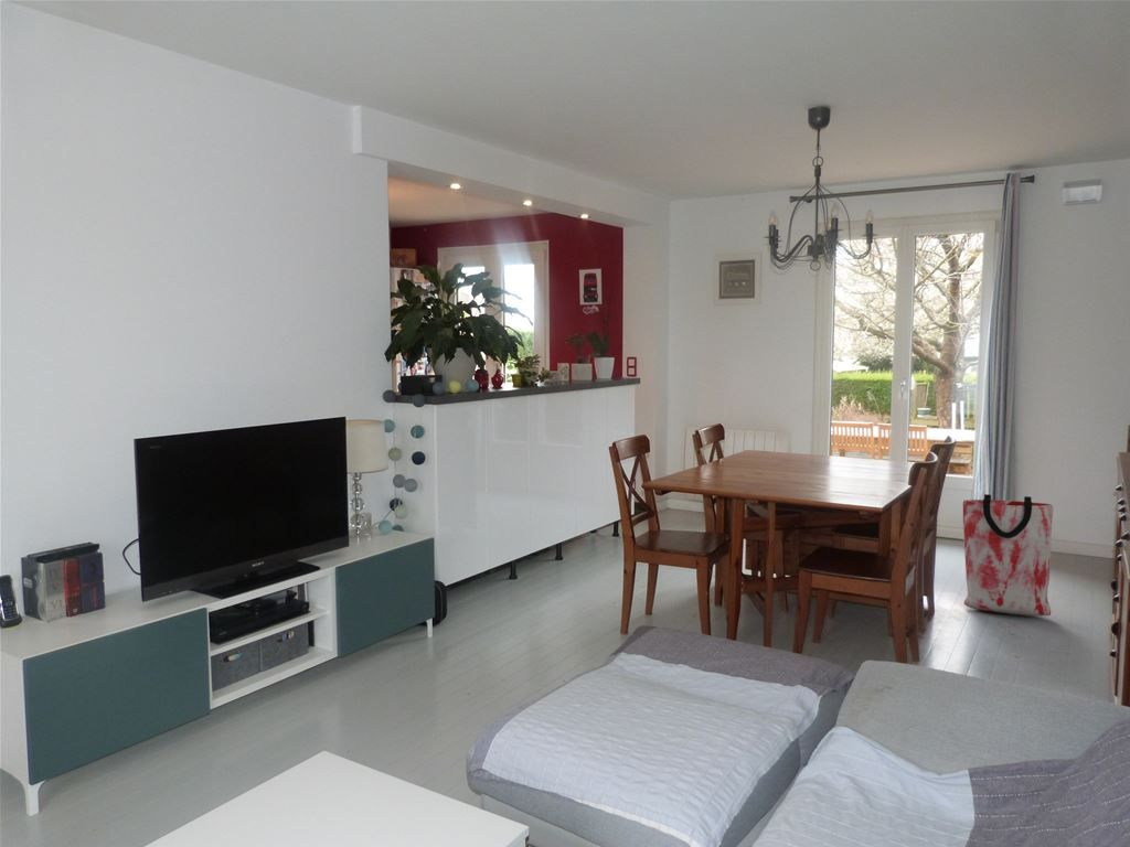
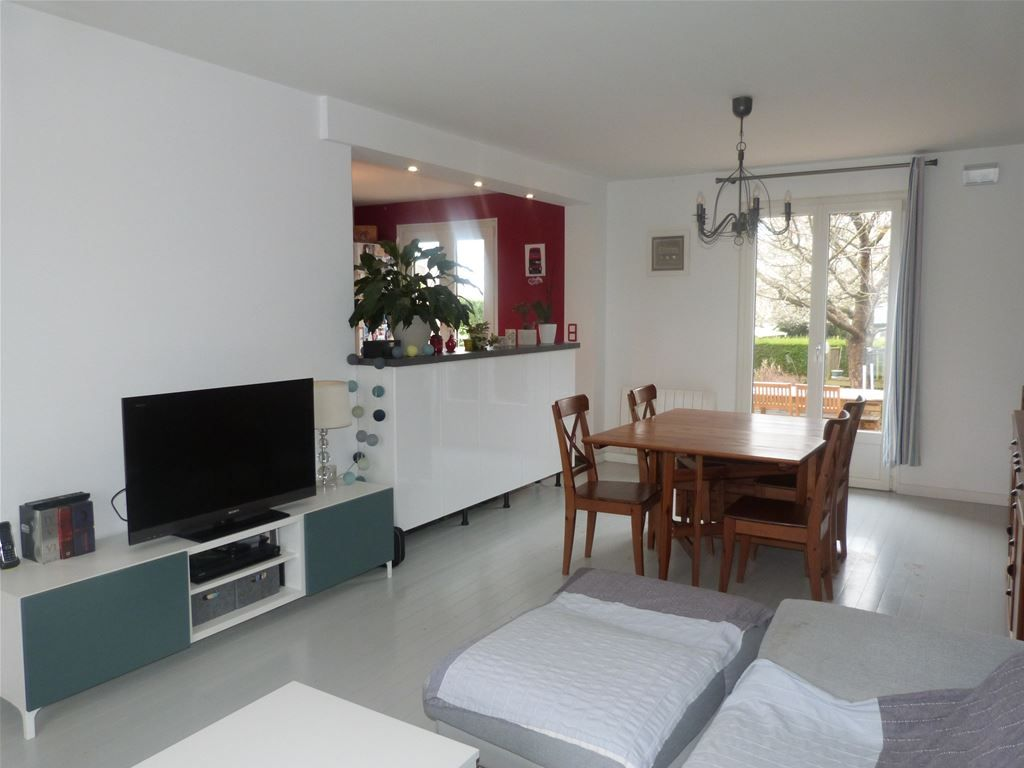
- bag [962,493,1054,618]
